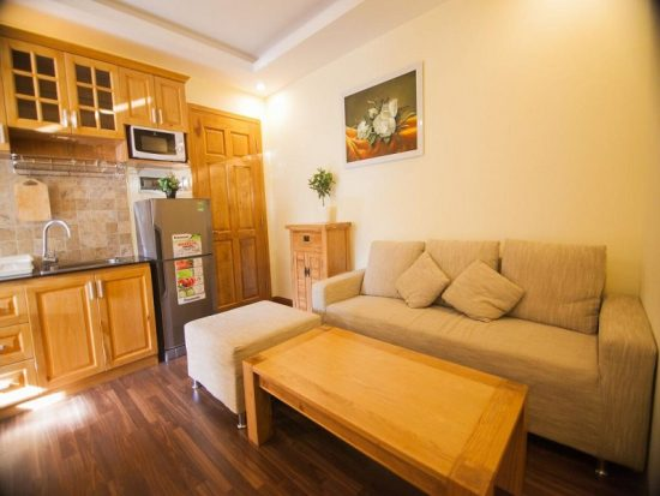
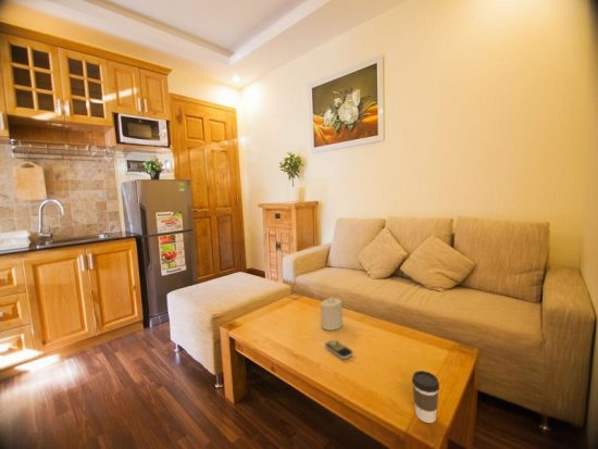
+ coffee cup [411,370,440,424]
+ remote control [324,338,353,360]
+ candle [320,296,344,332]
